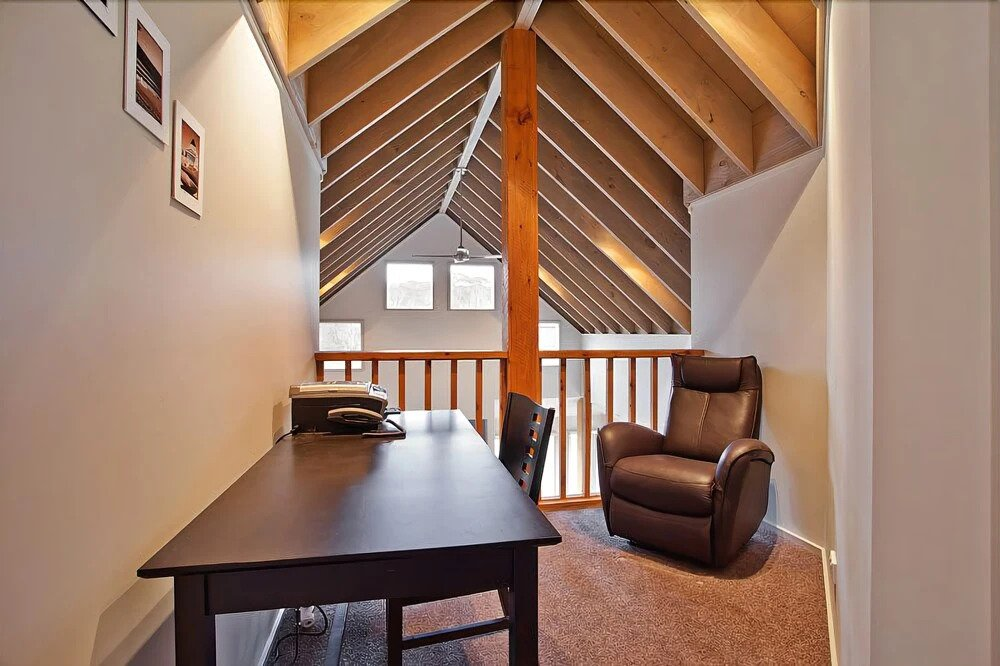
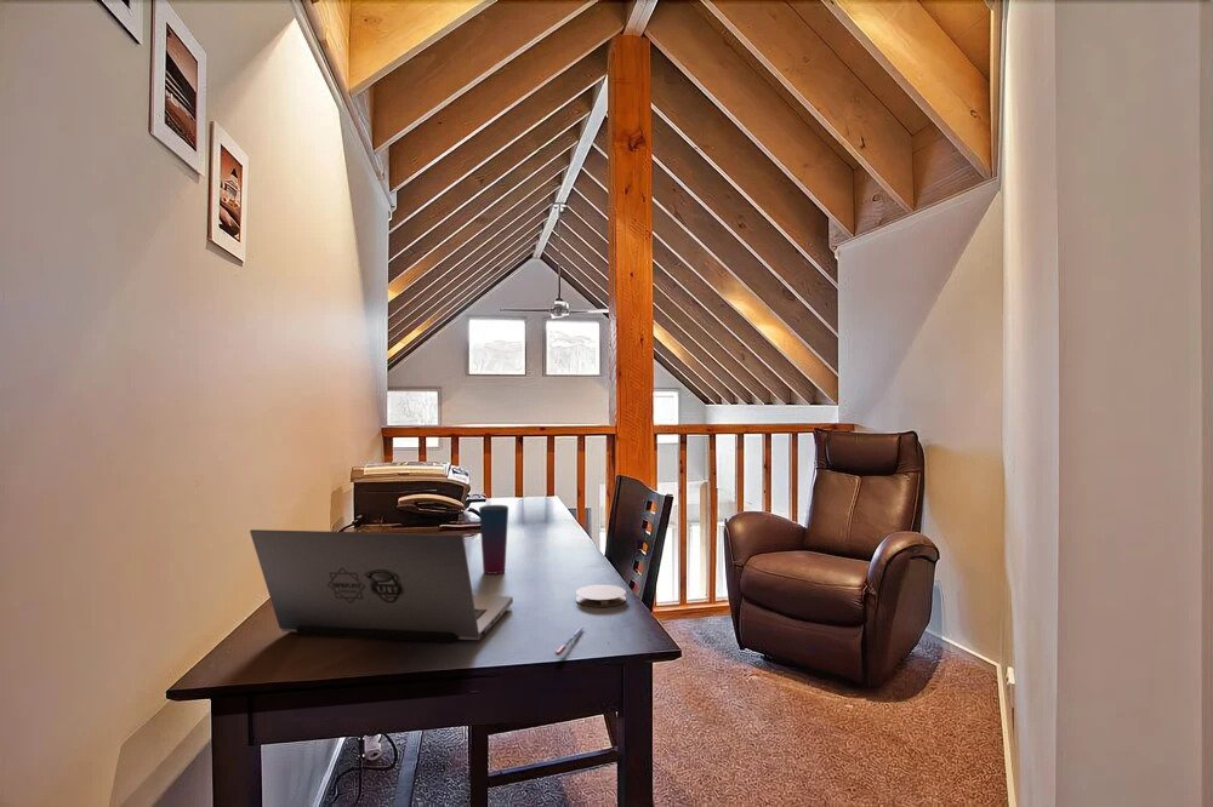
+ pen [554,625,585,657]
+ cup [478,504,509,576]
+ coaster [575,584,627,608]
+ laptop [249,528,514,643]
